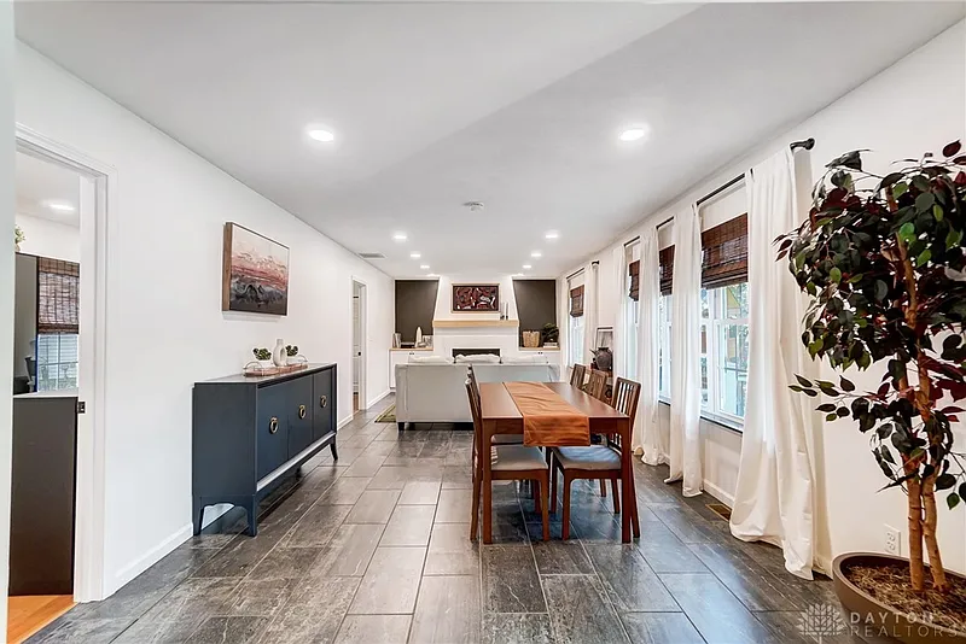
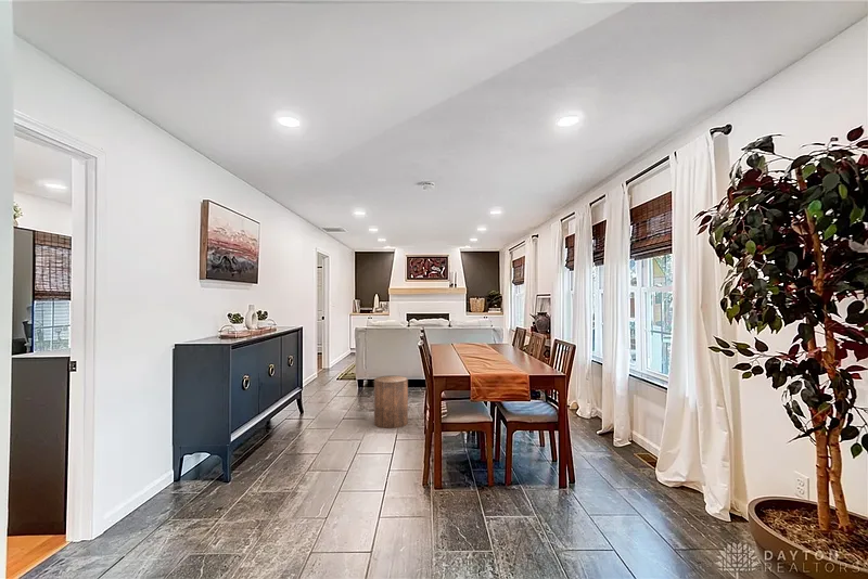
+ stool [373,374,409,429]
